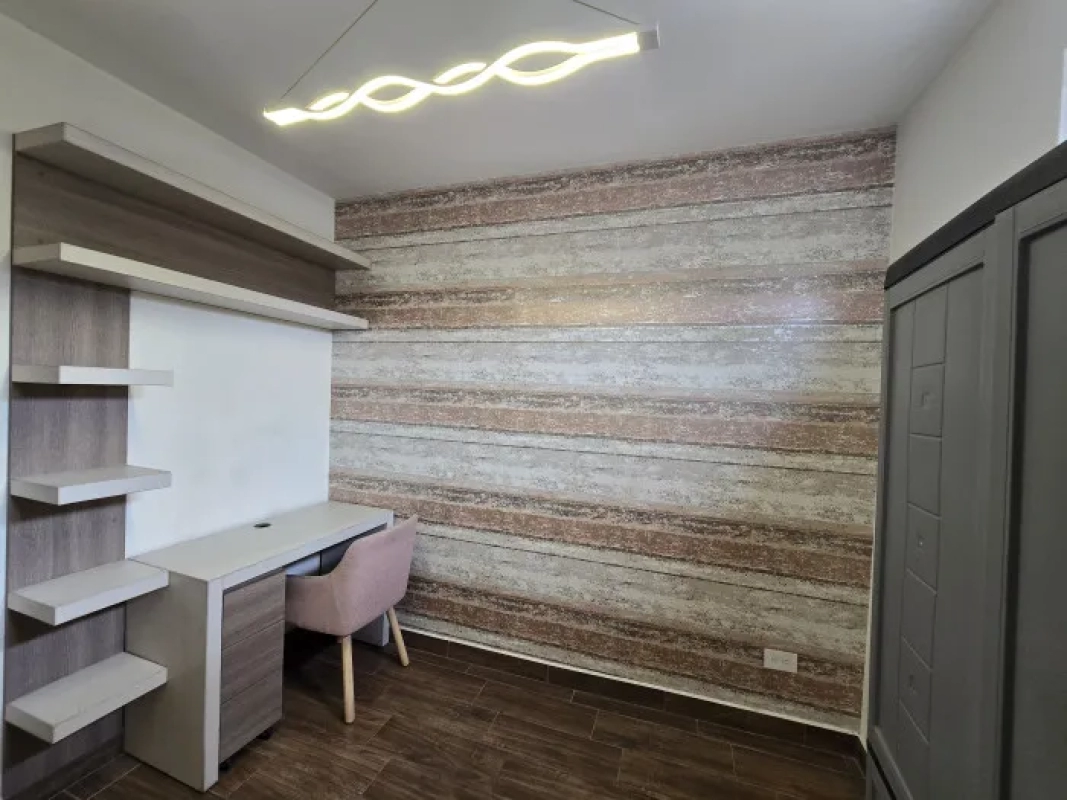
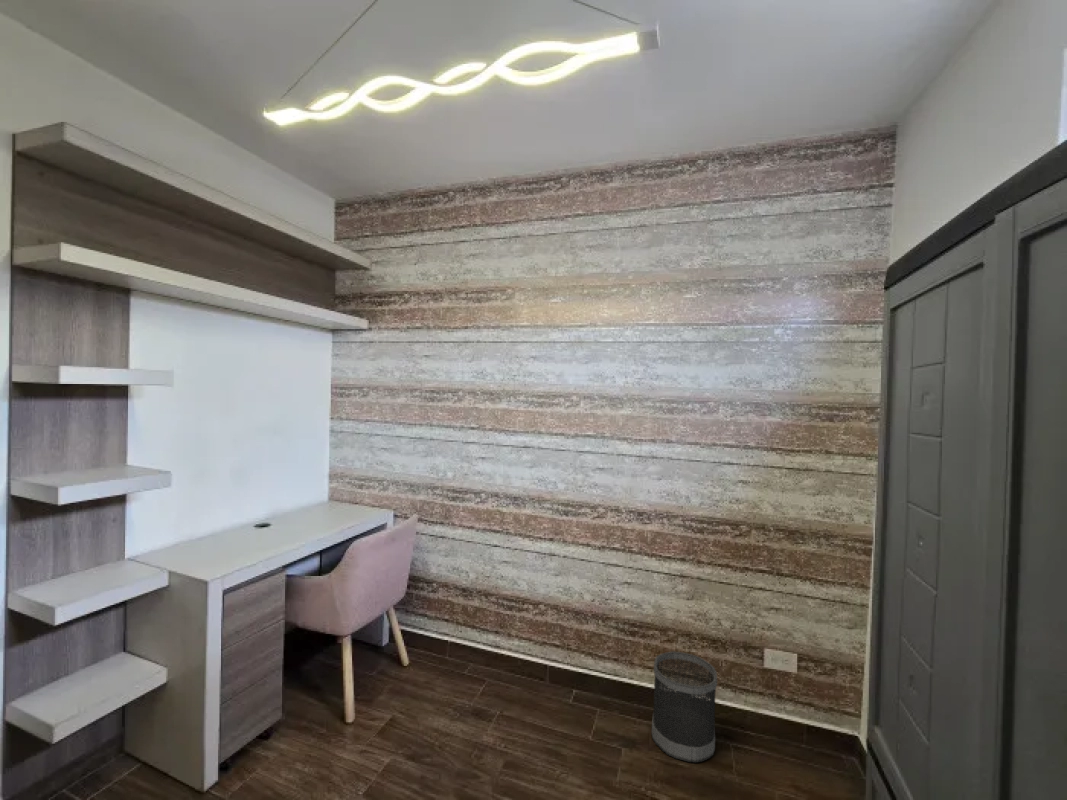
+ wastebasket [651,650,718,764]
